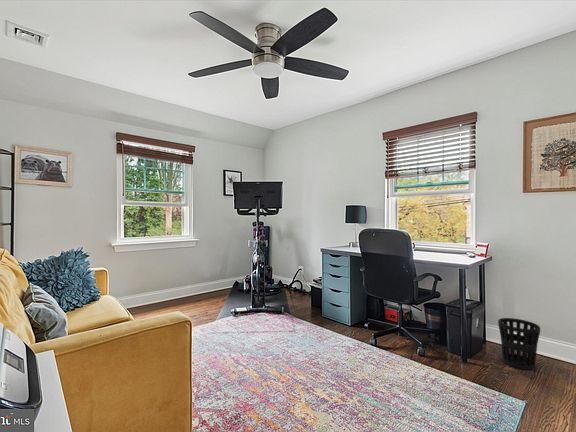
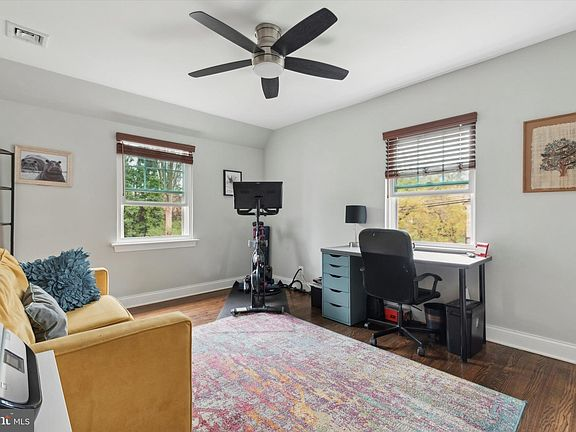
- wastebasket [497,317,541,371]
